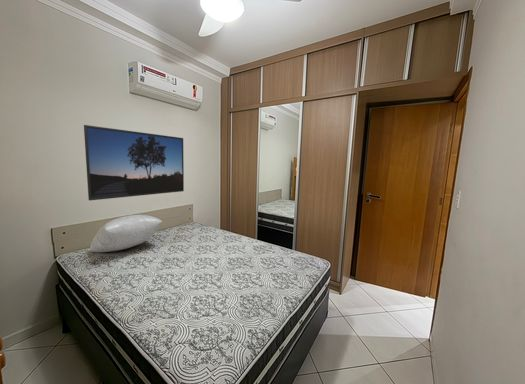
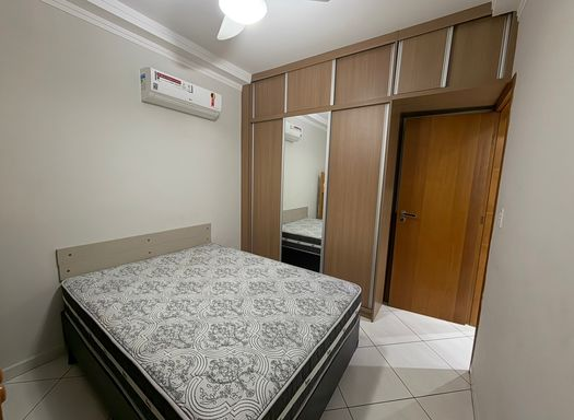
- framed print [83,124,185,201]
- pillow [88,214,163,253]
